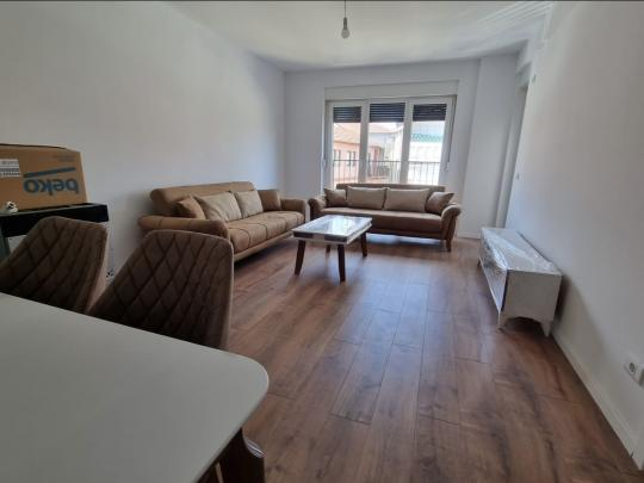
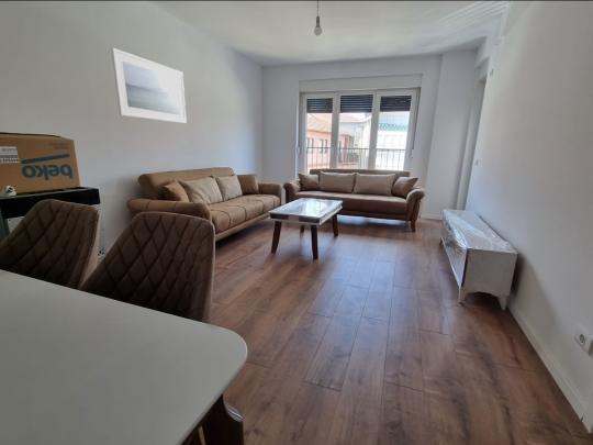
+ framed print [110,47,188,124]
